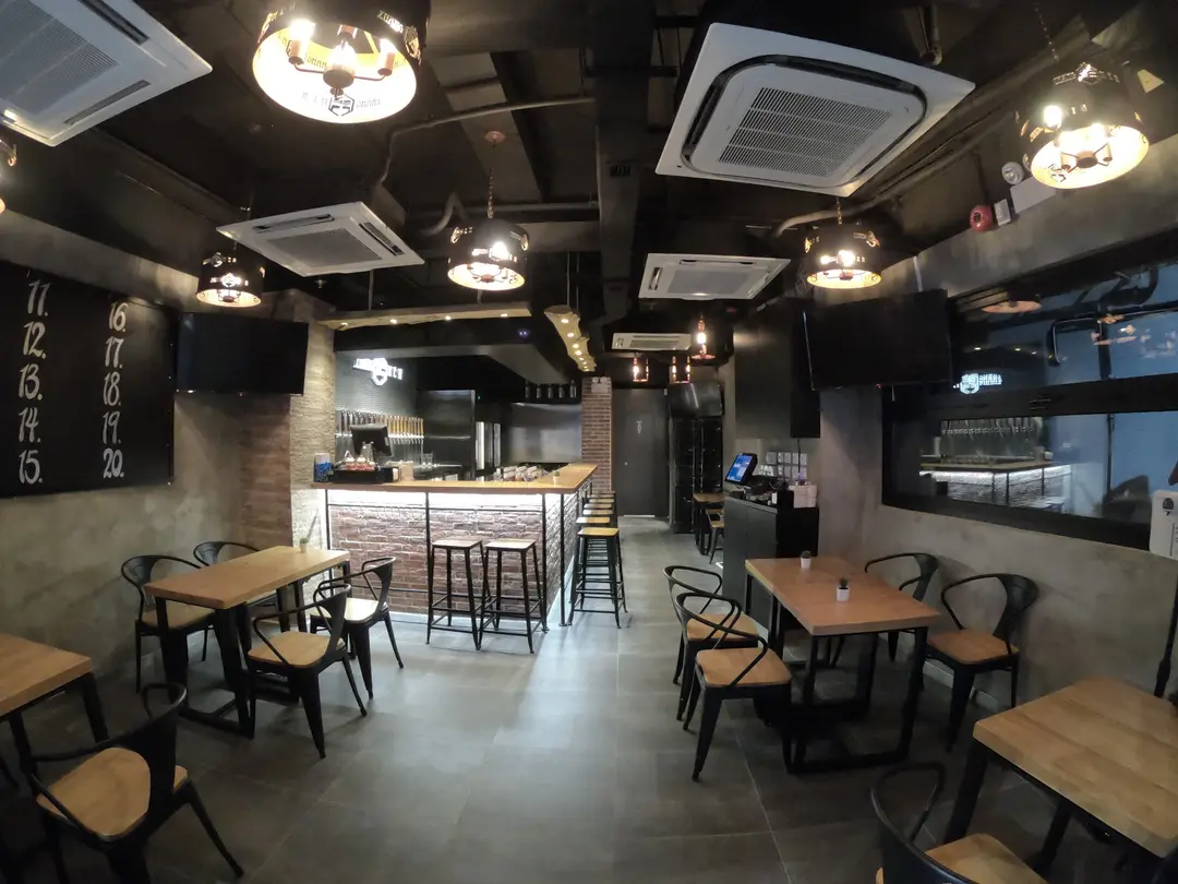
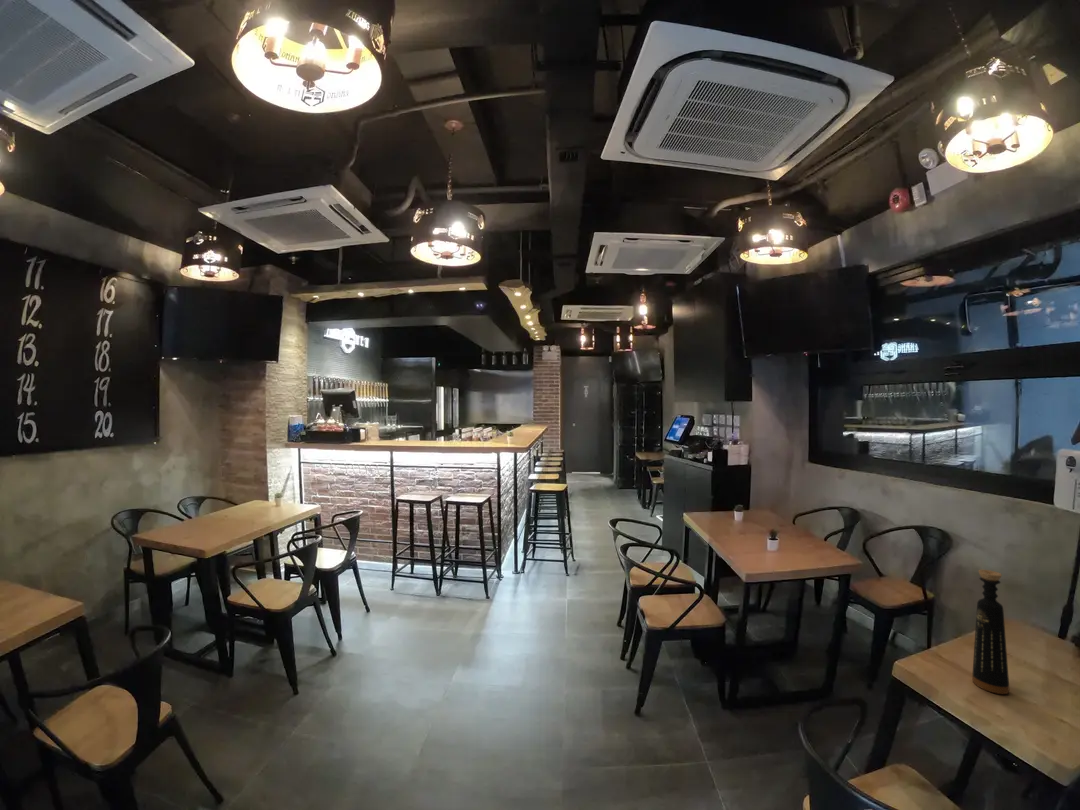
+ bottle [971,569,1010,695]
